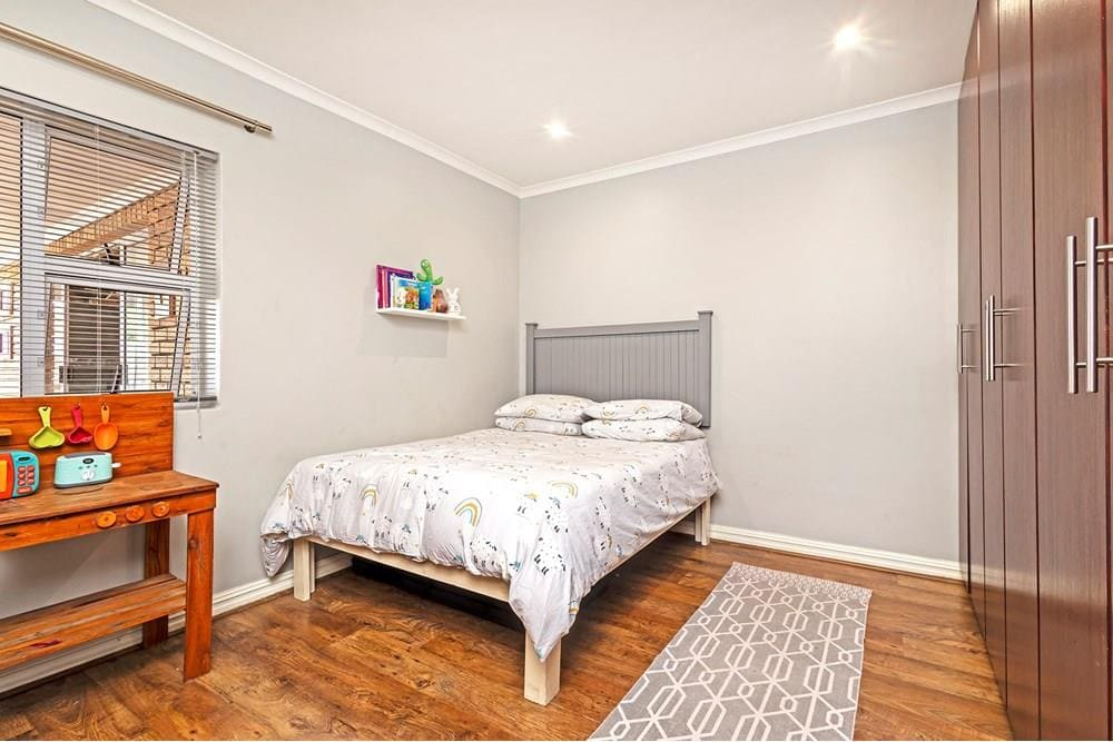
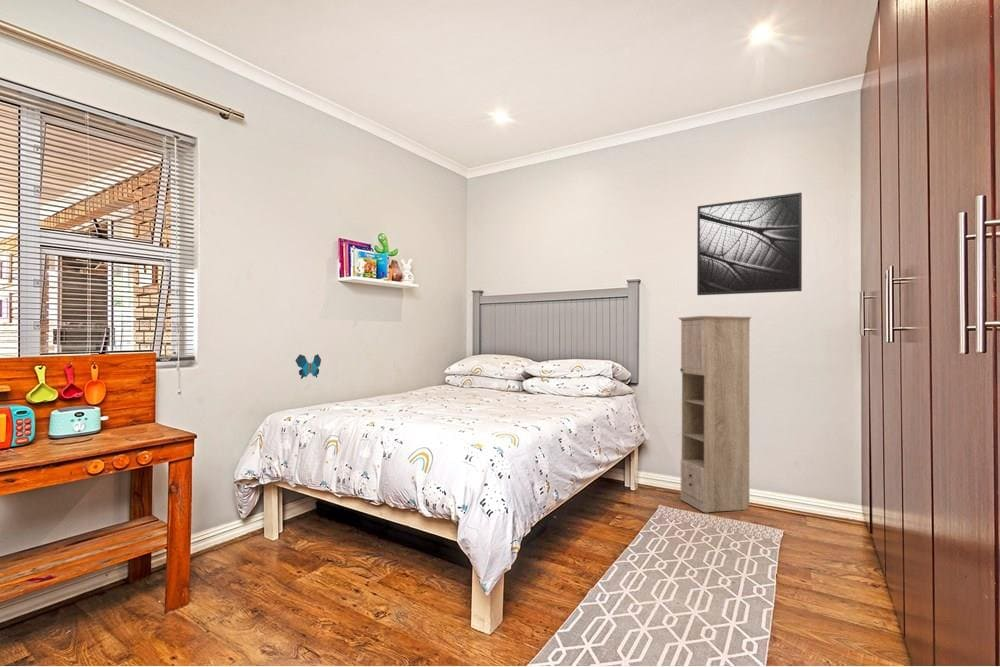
+ decorative butterfly [294,353,322,380]
+ storage cabinet [677,315,752,513]
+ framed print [696,192,803,296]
